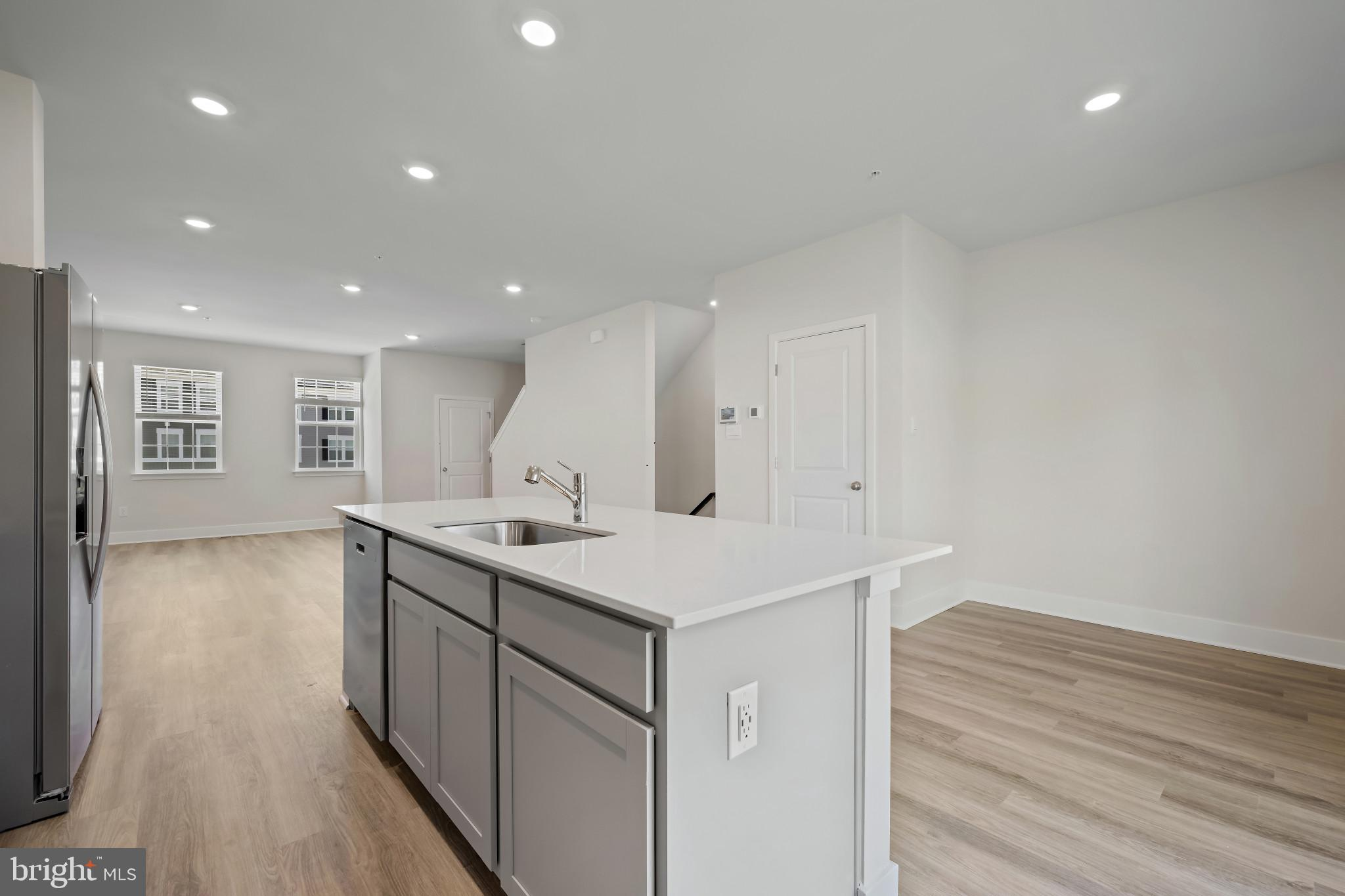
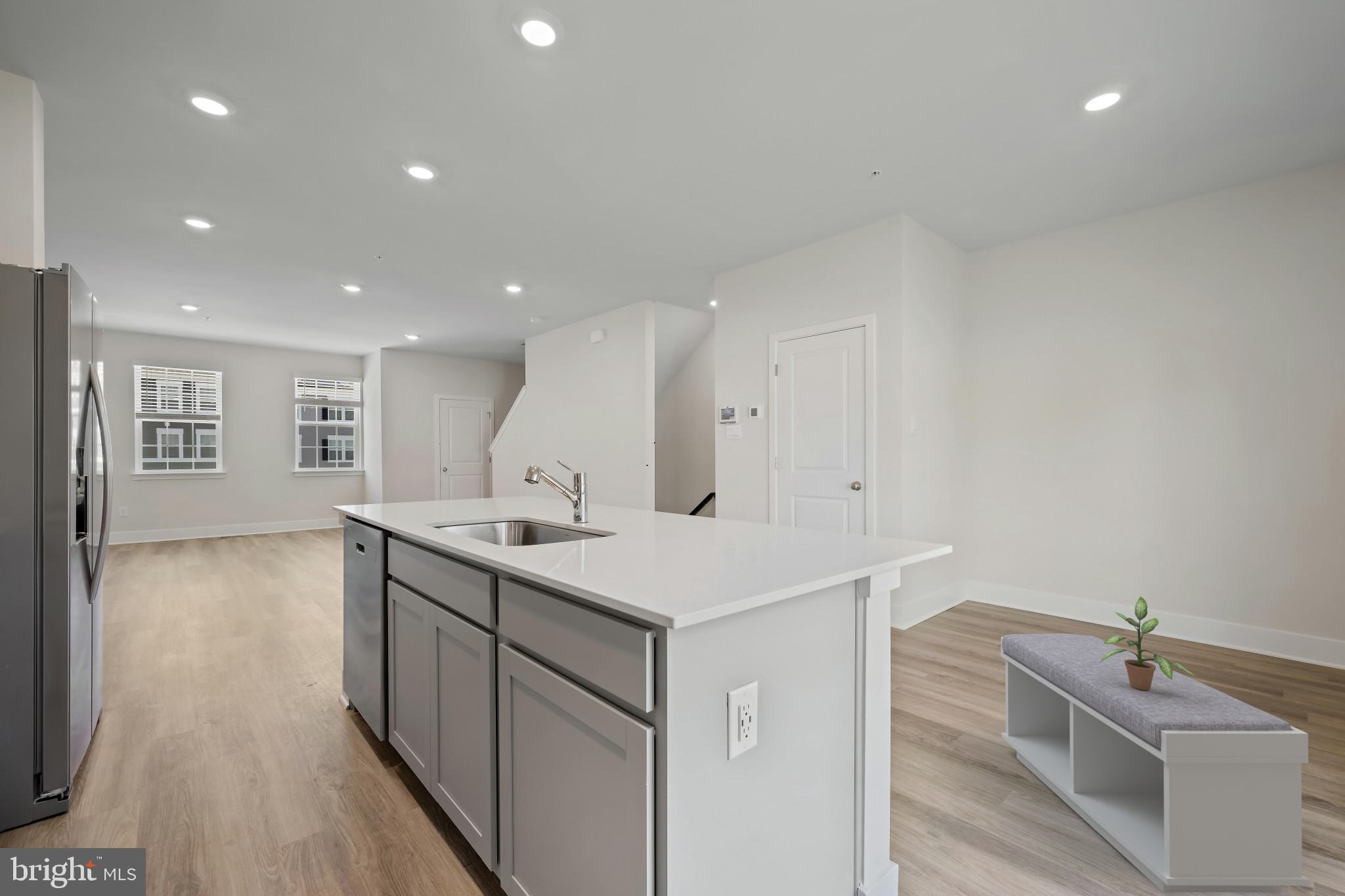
+ bench [1000,633,1310,893]
+ potted plant [1101,595,1197,690]
